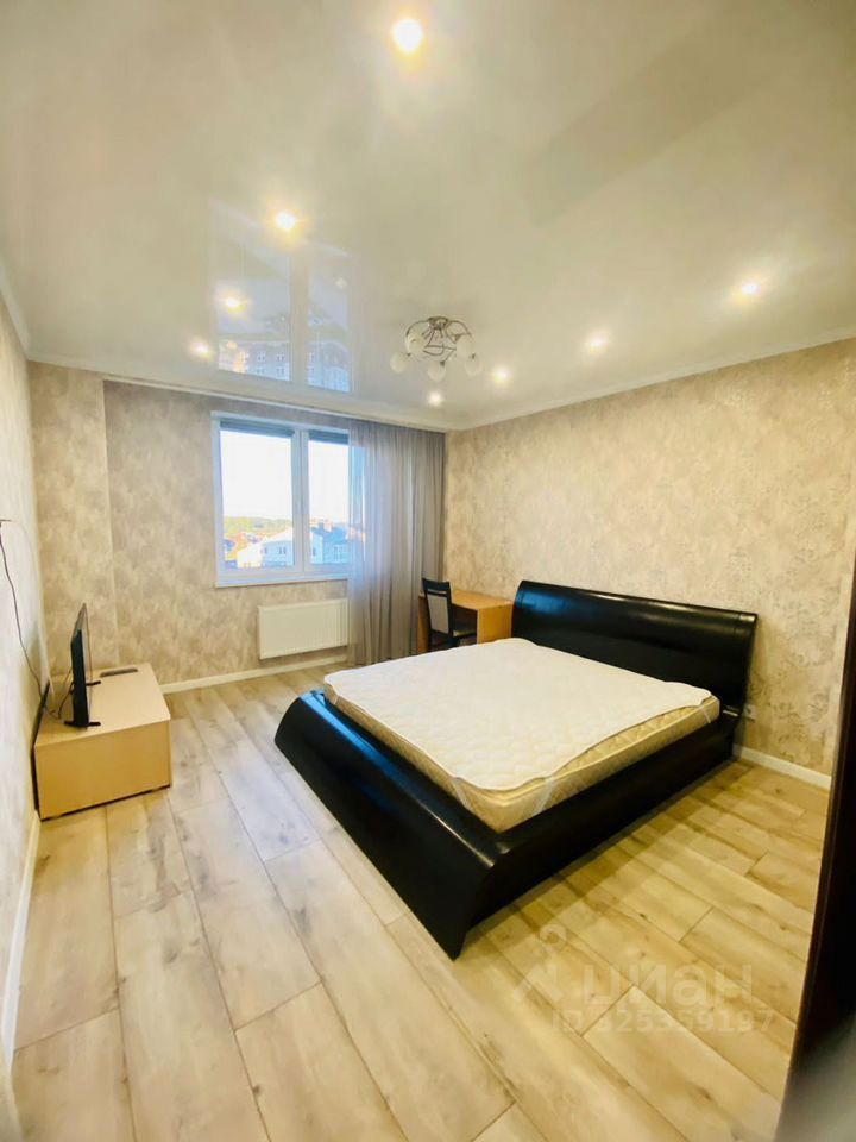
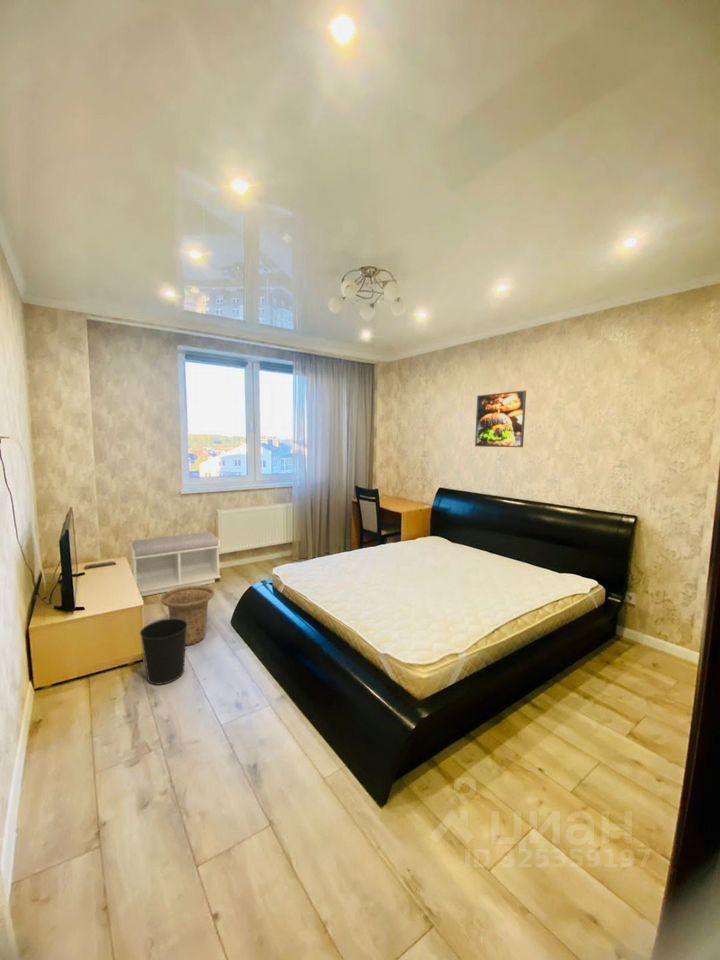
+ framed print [474,390,527,448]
+ bench [129,531,222,597]
+ basket [160,585,215,646]
+ wastebasket [139,617,188,686]
